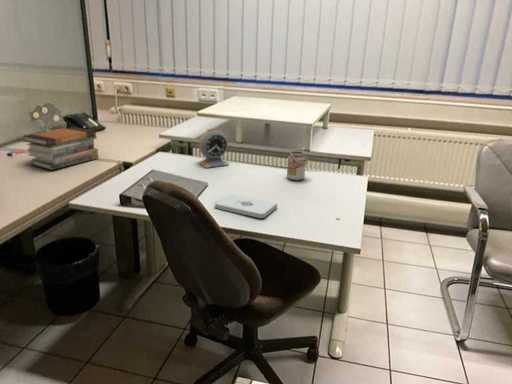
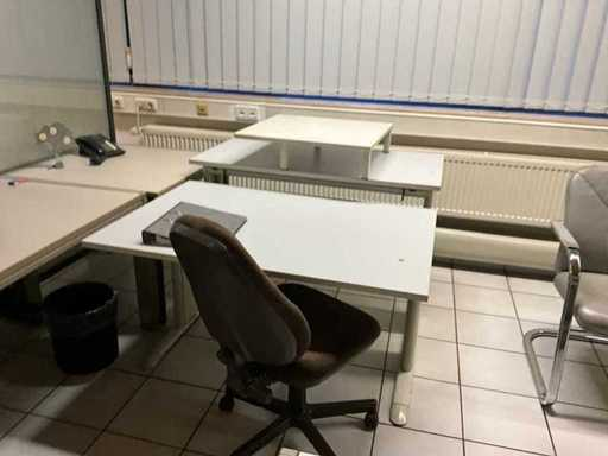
- book stack [22,126,99,171]
- notepad [214,193,278,219]
- beverage can [286,150,309,181]
- alarm clock [197,127,230,169]
